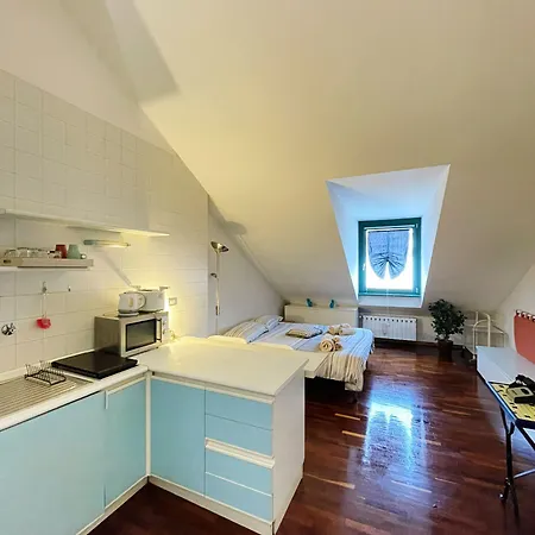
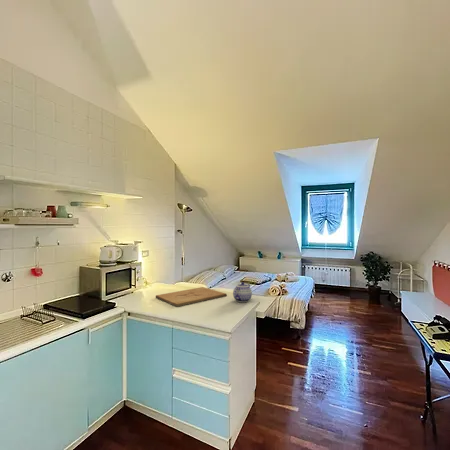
+ cutting board [155,286,228,308]
+ teapot [232,281,253,303]
